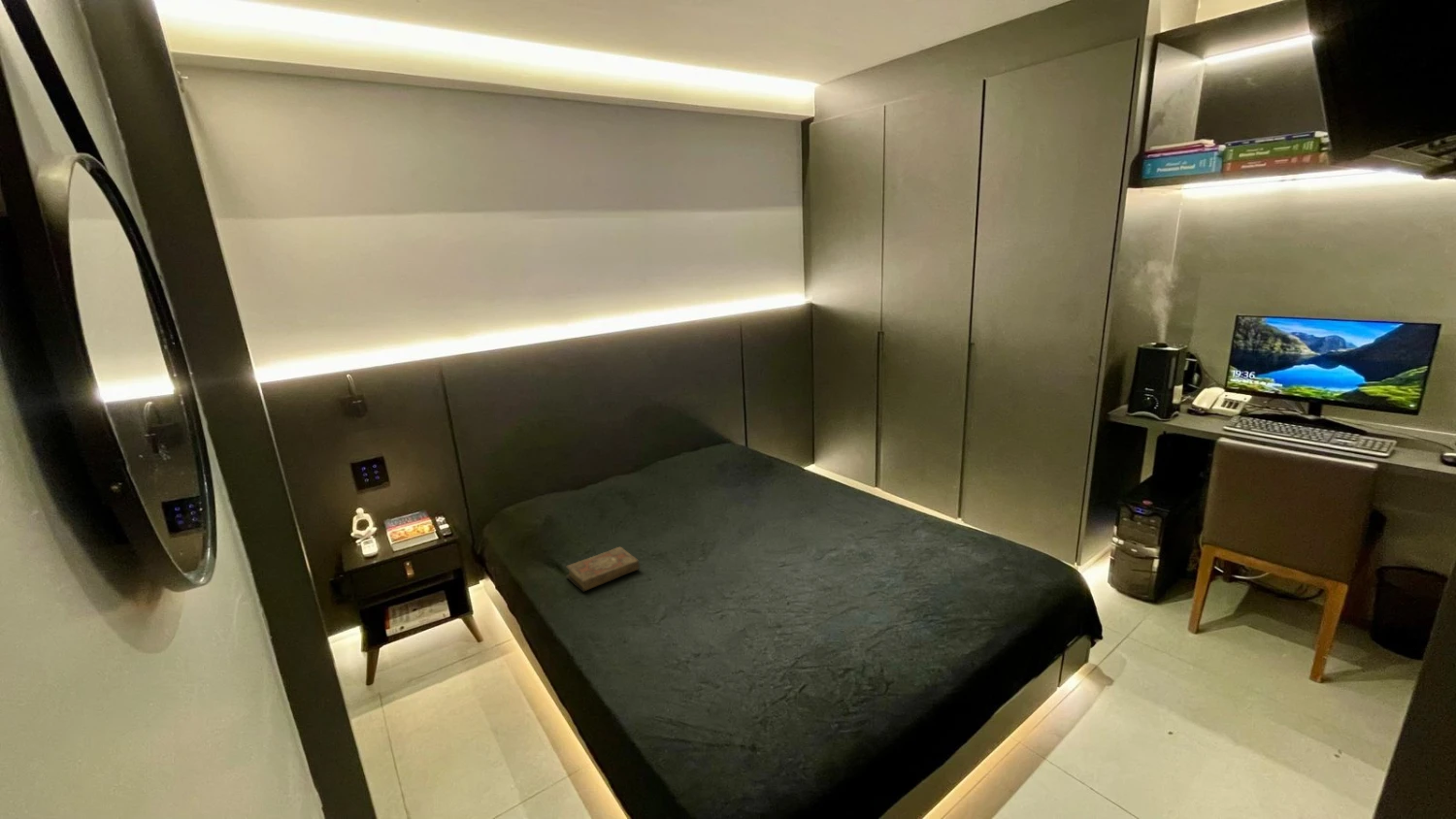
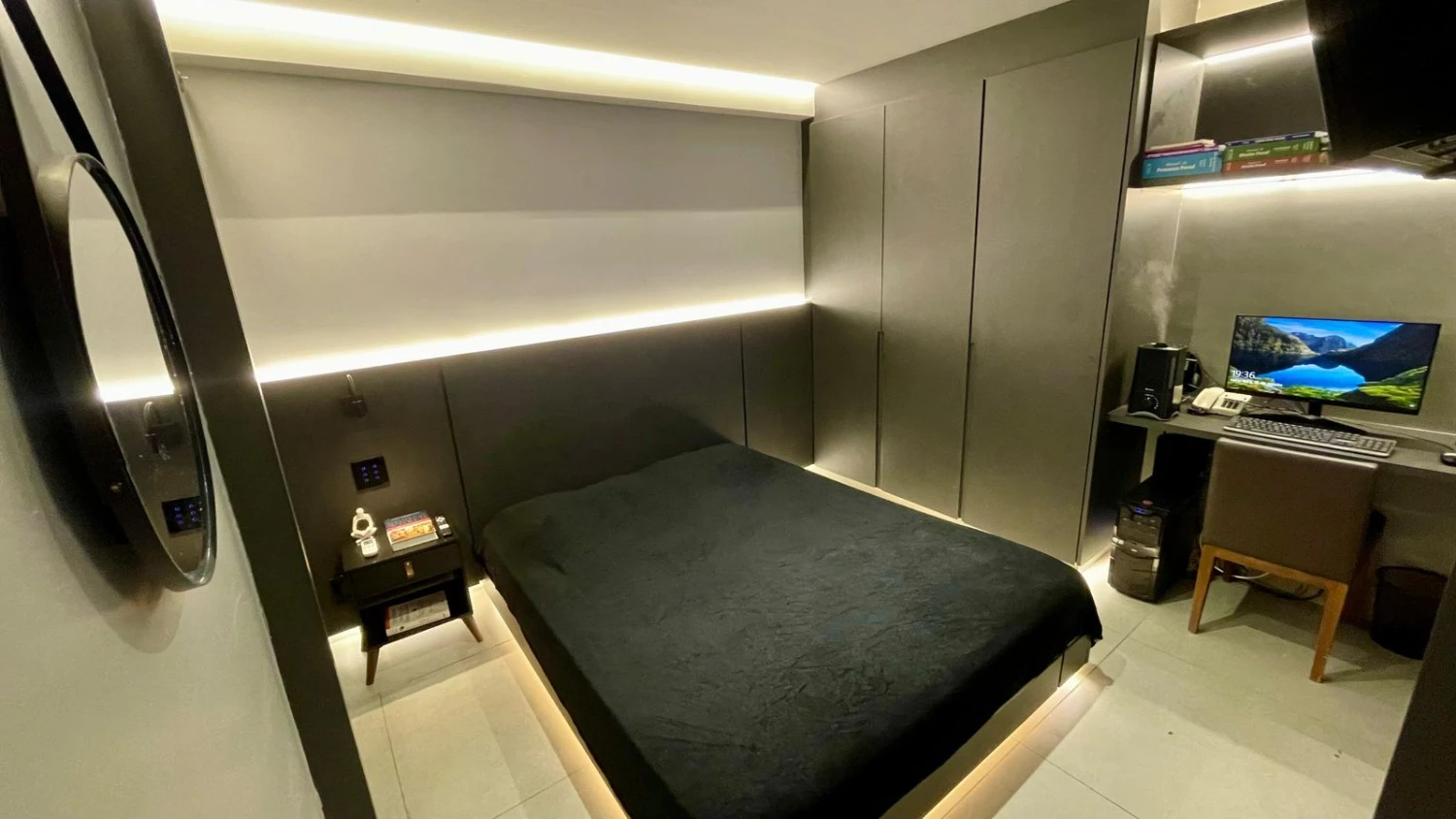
- book [565,546,641,592]
